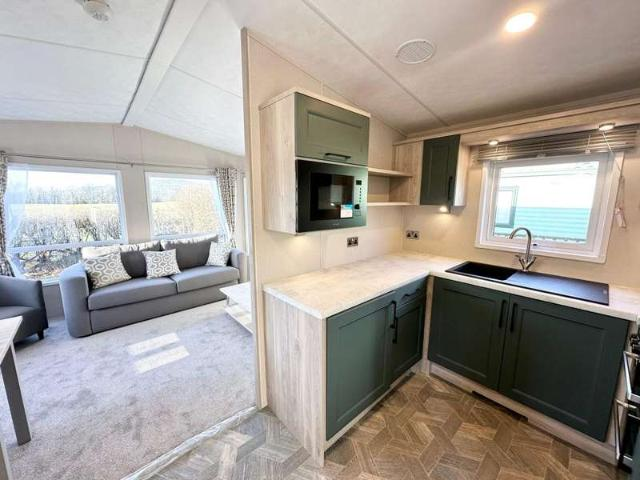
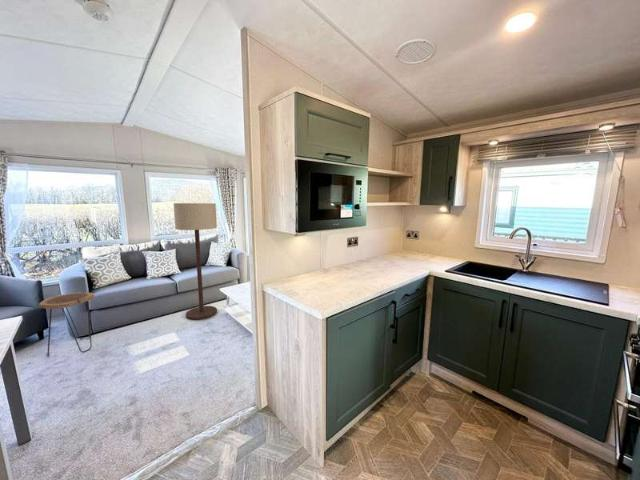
+ floor lamp [173,202,218,321]
+ side table [38,291,95,357]
